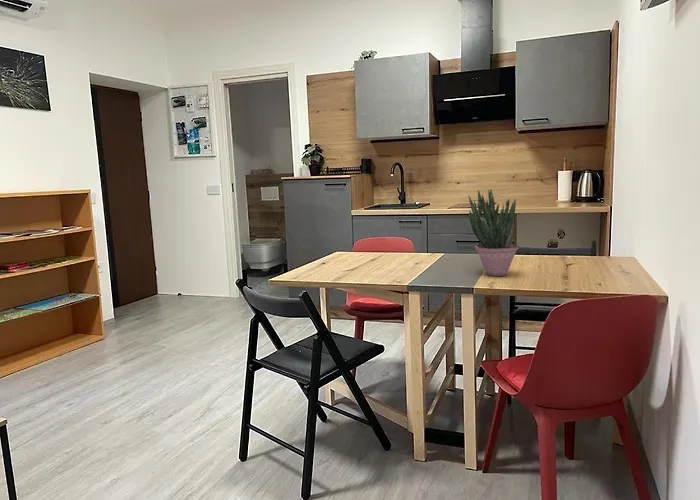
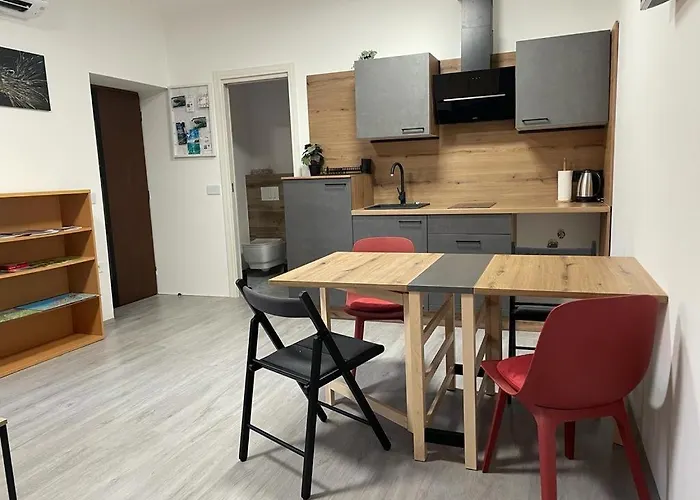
- potted plant [467,189,520,277]
